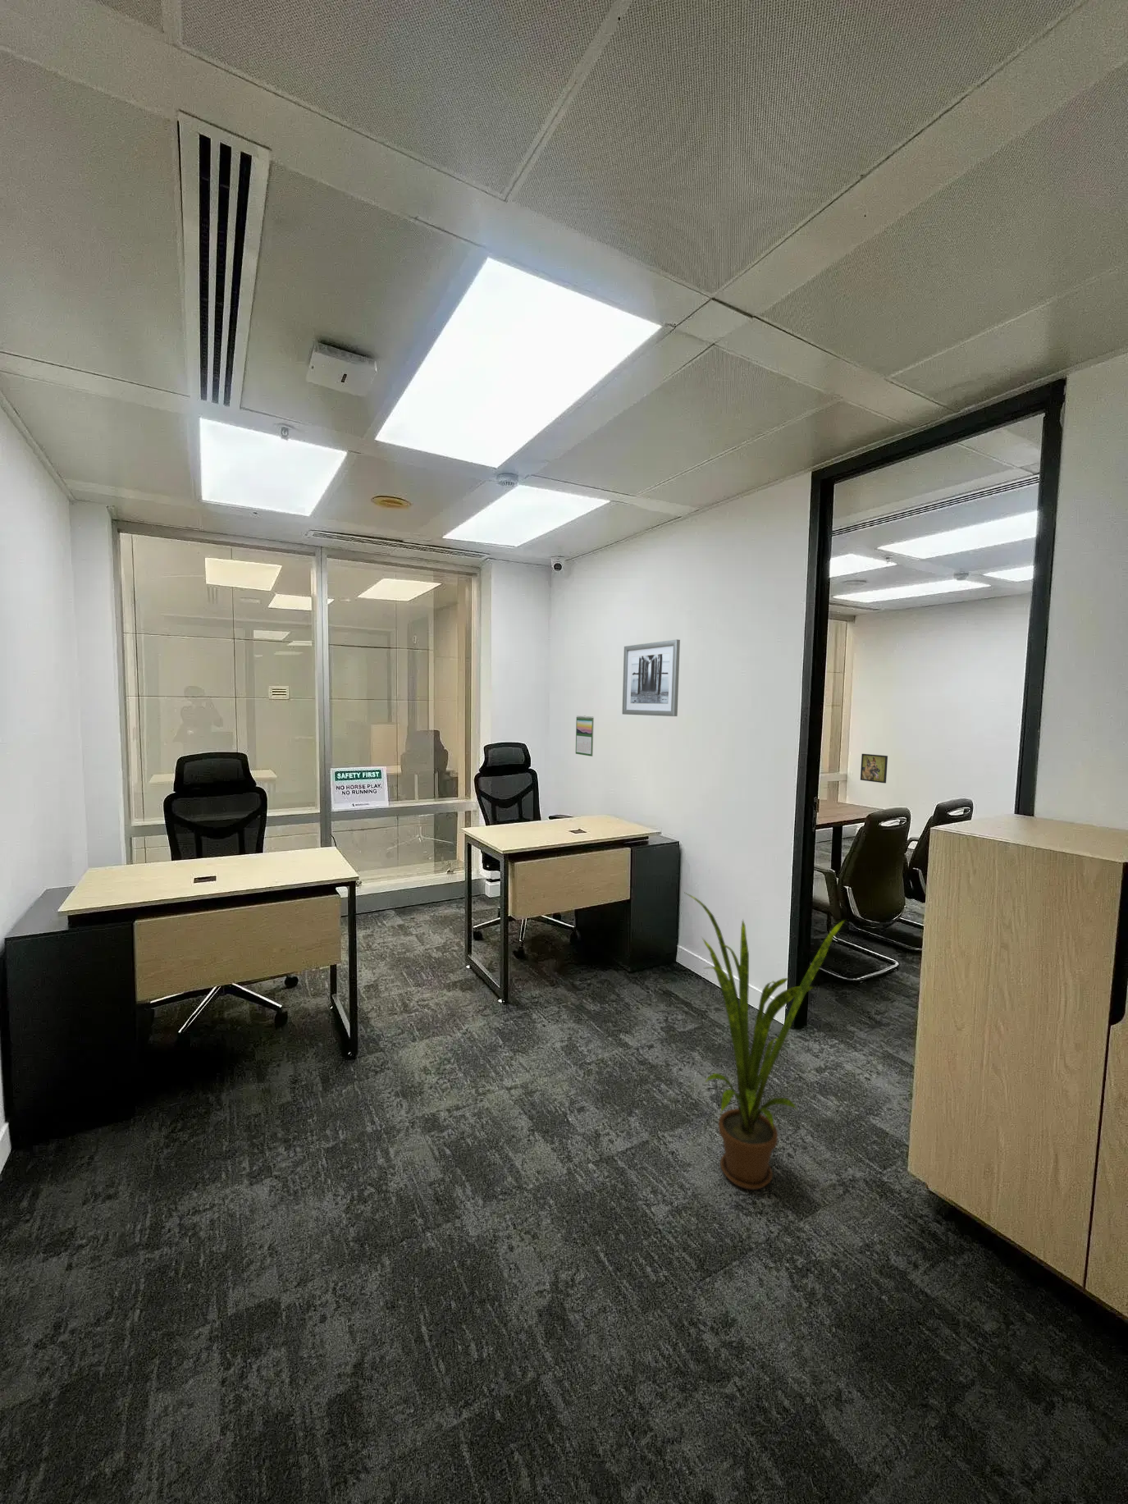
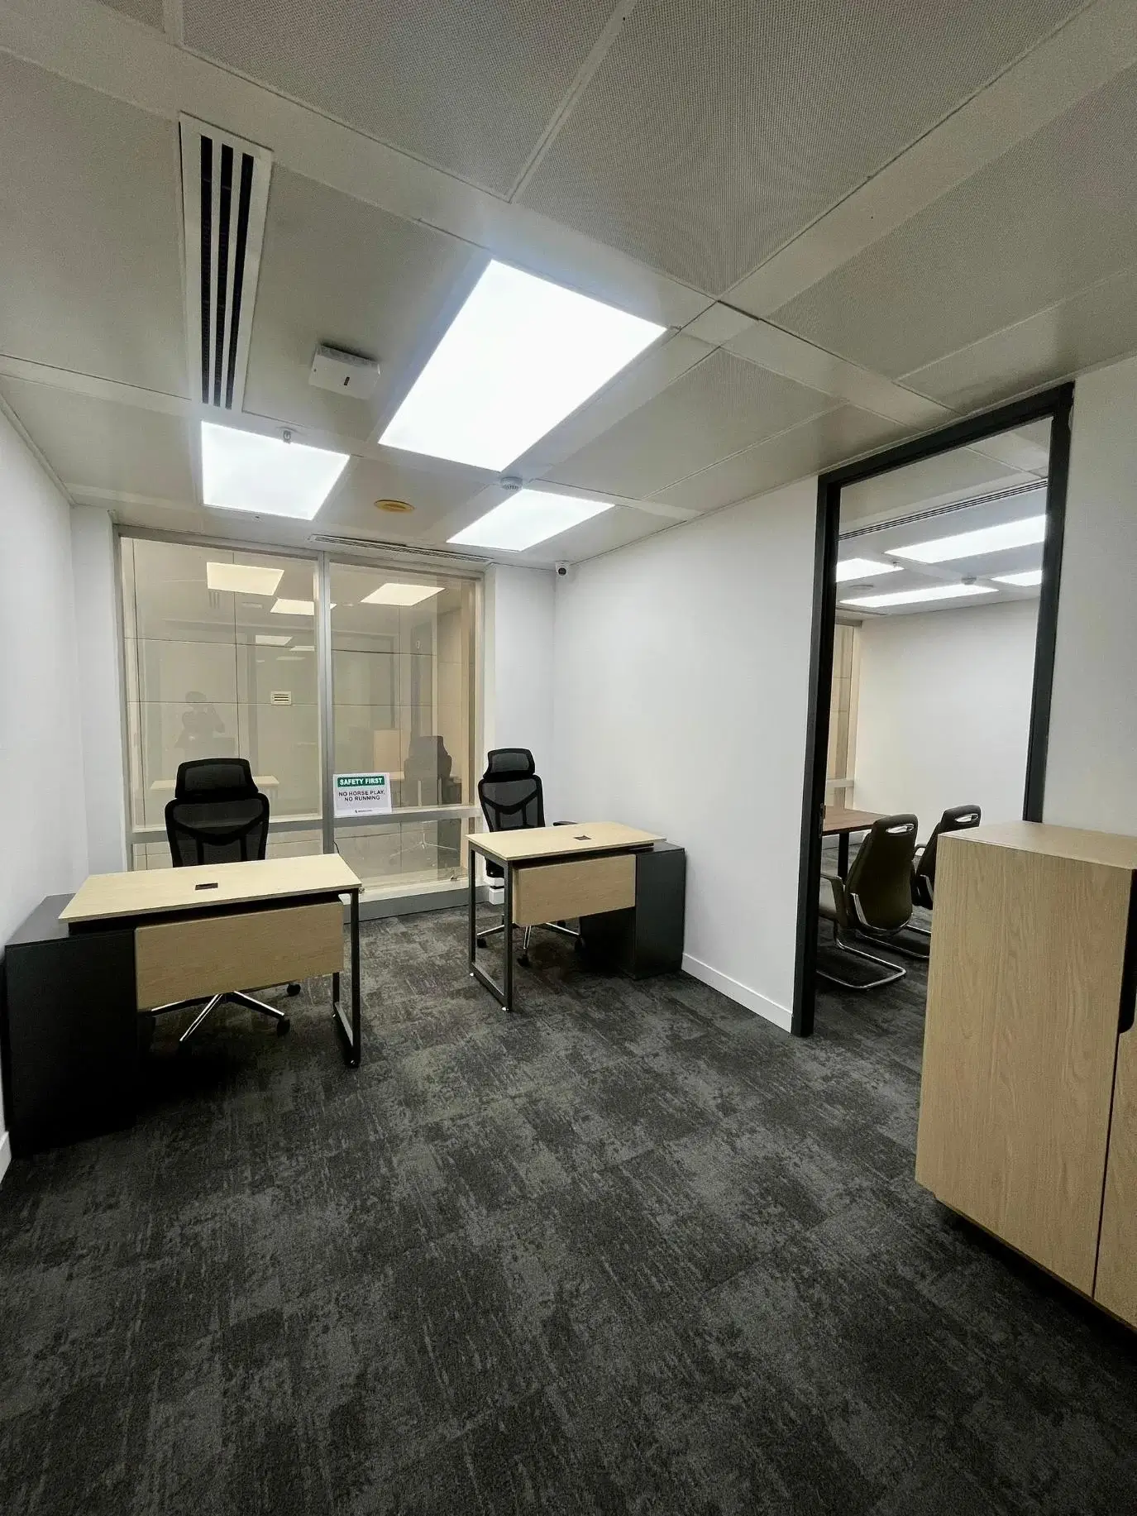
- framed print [860,754,889,785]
- wall art [621,639,681,717]
- calendar [575,715,595,757]
- house plant [681,890,847,1191]
